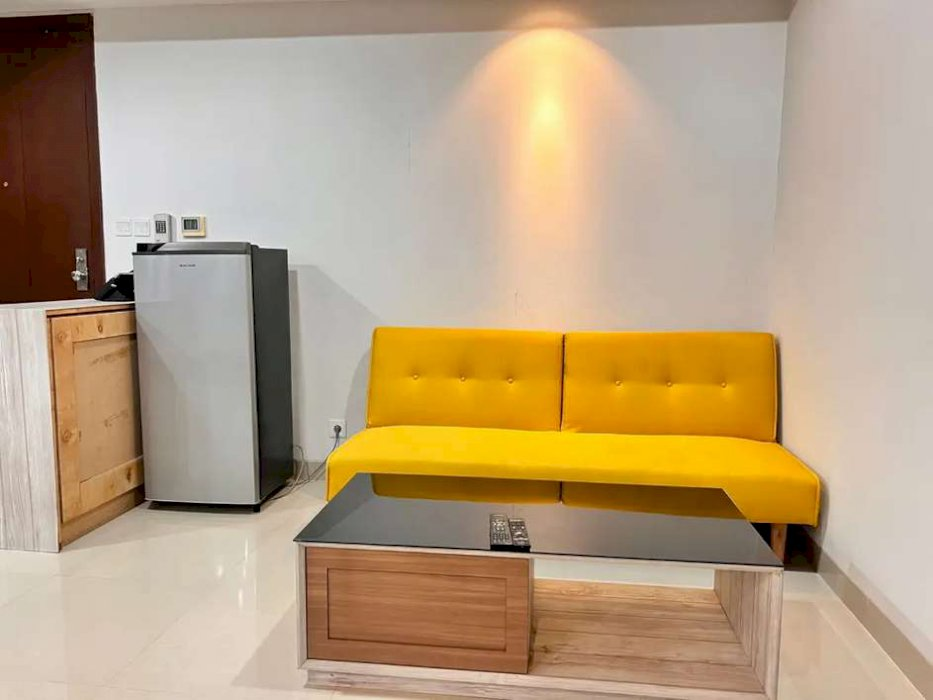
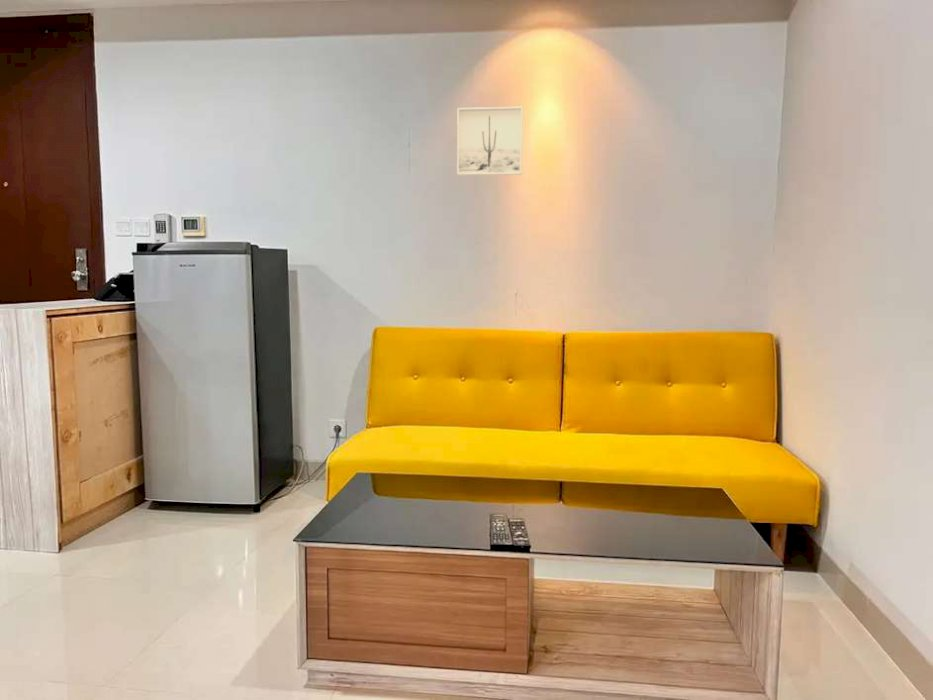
+ wall art [456,106,524,176]
